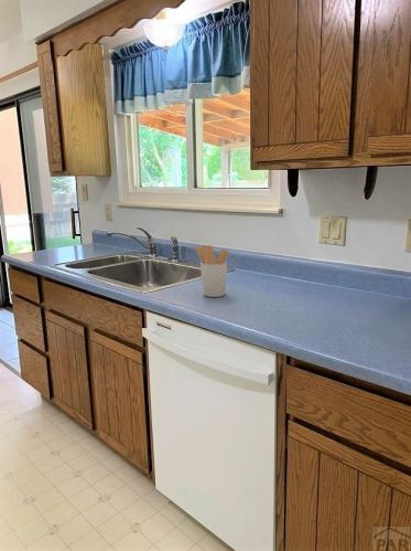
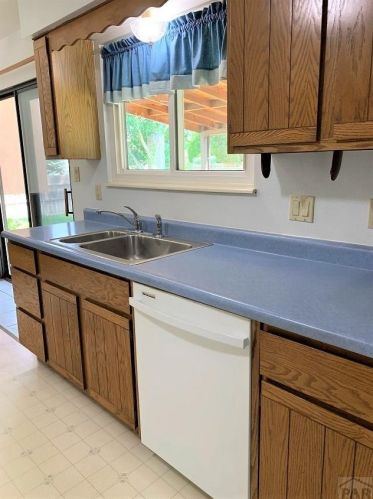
- utensil holder [194,244,230,298]
